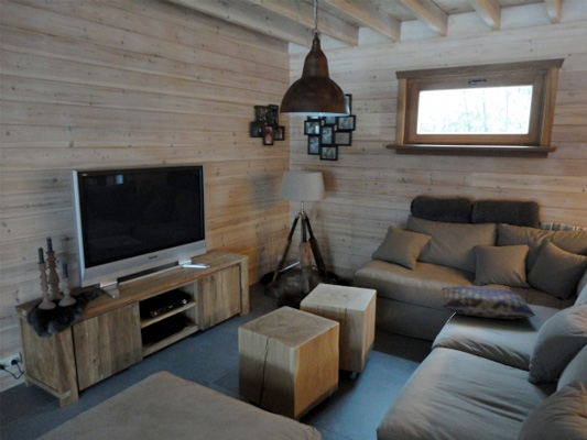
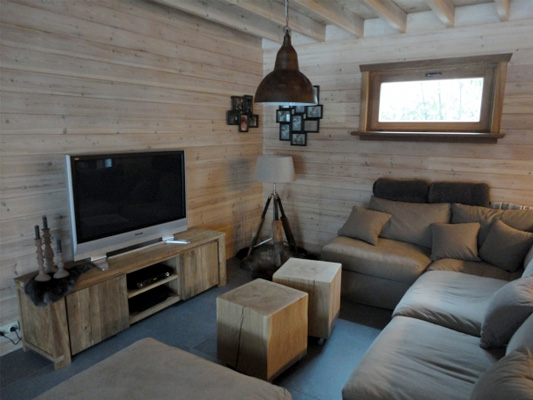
- cushion [441,284,535,320]
